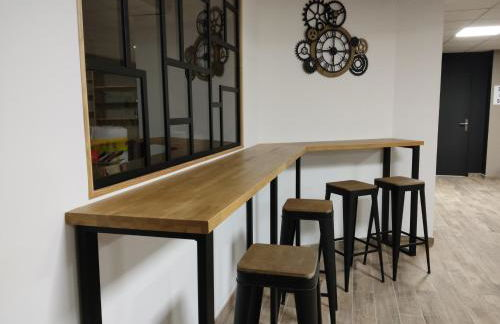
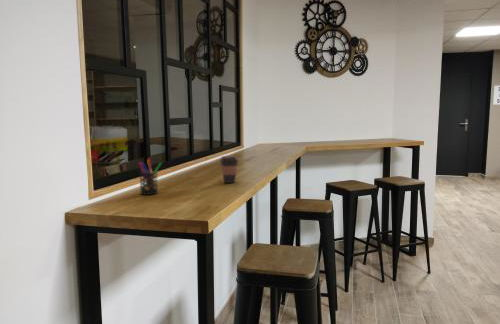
+ coffee cup [218,155,240,184]
+ pen holder [137,157,163,196]
